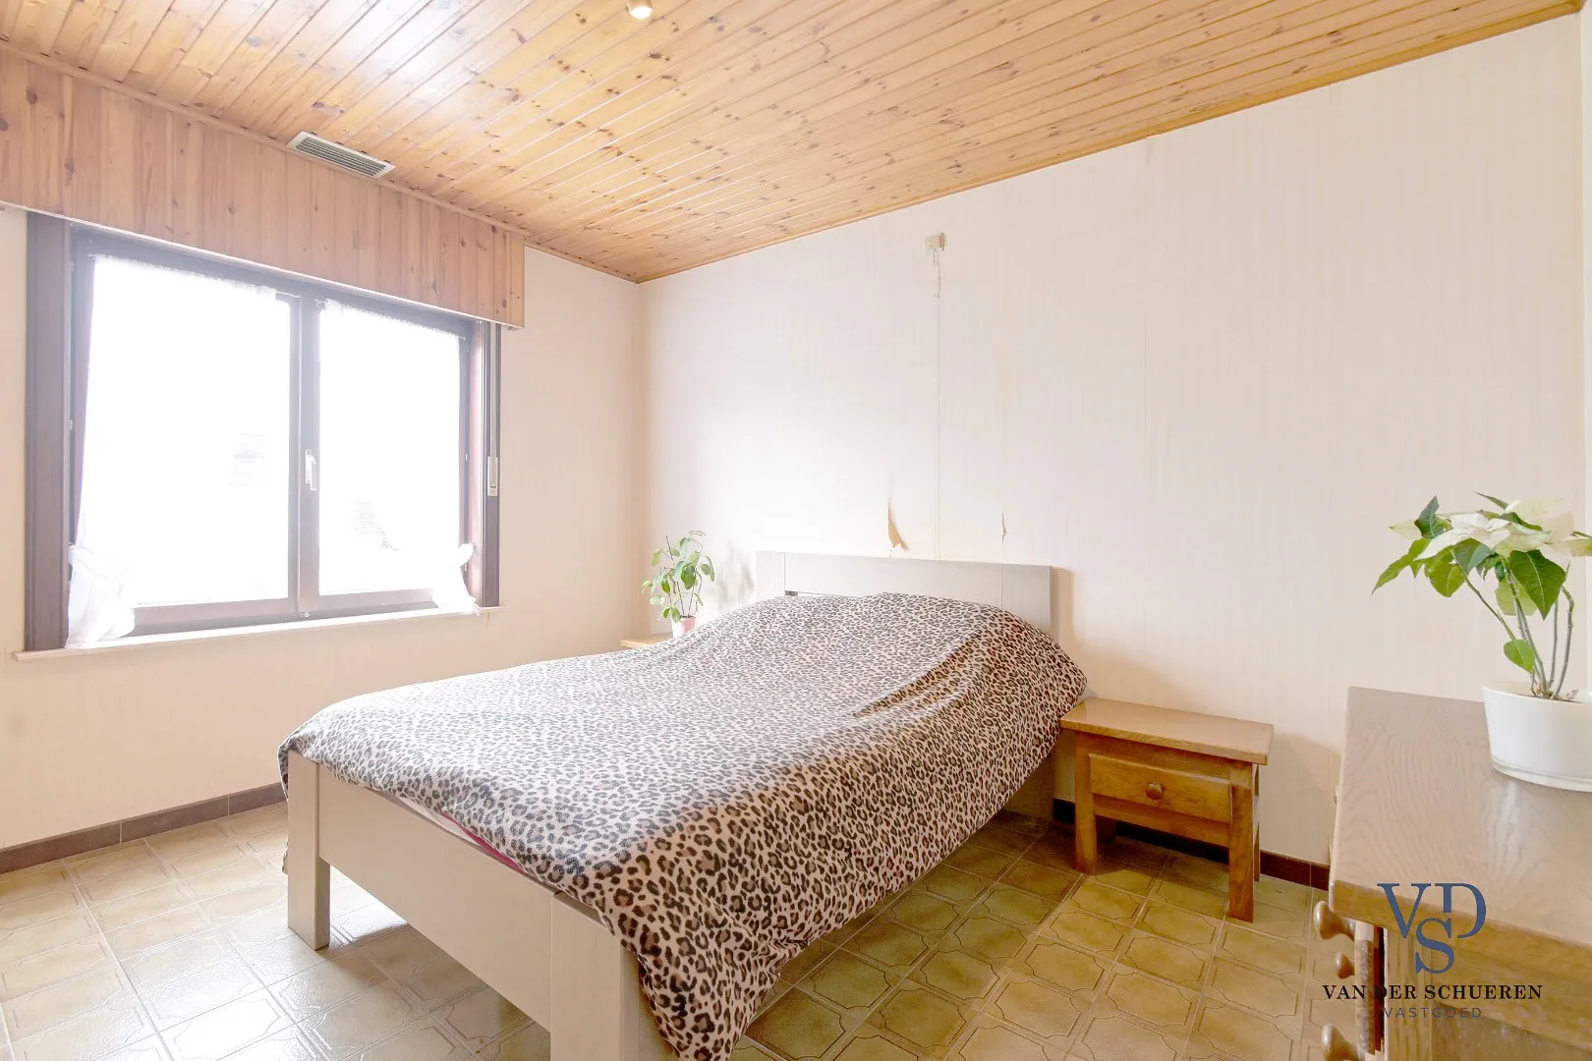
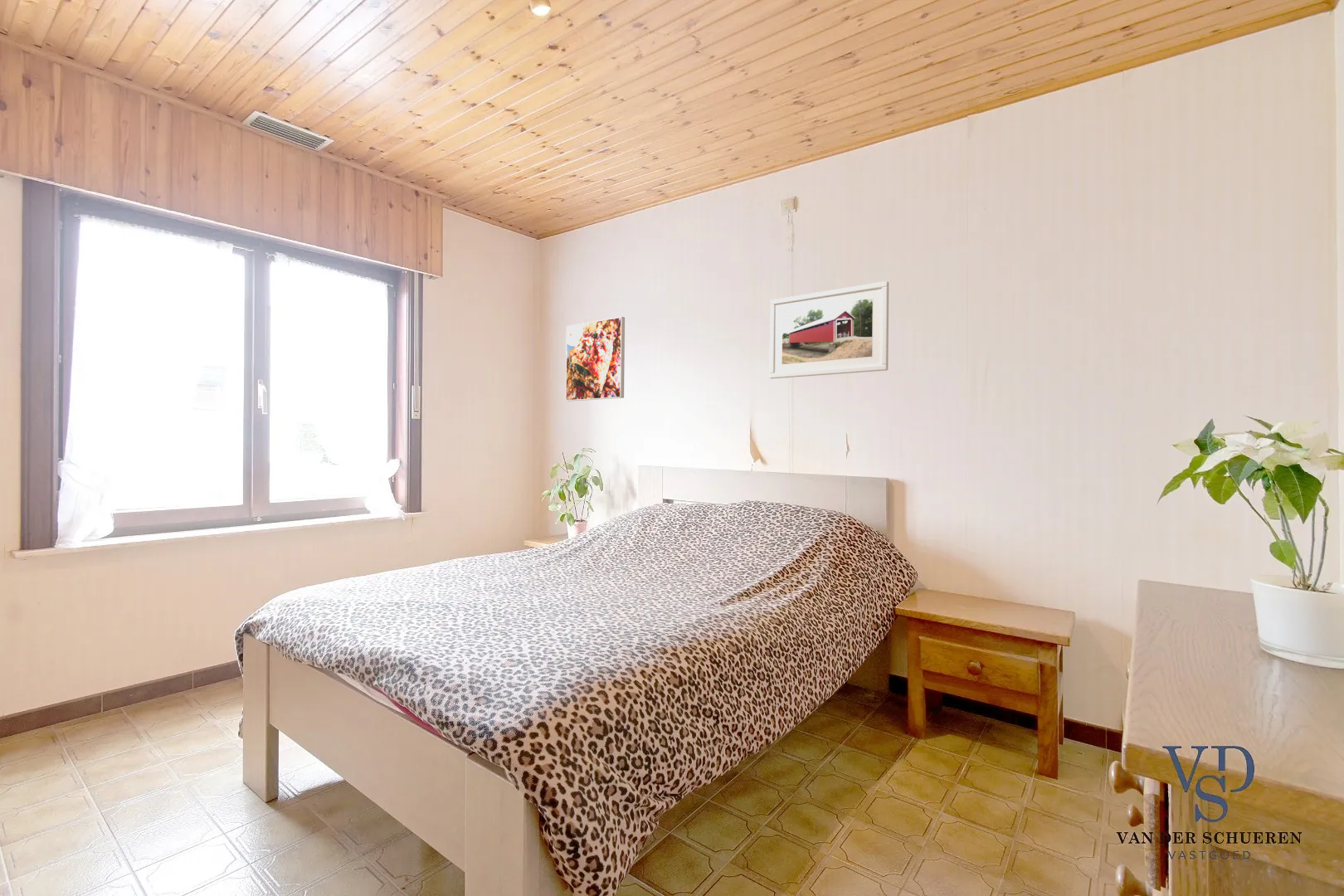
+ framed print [565,316,626,402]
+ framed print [769,280,889,379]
